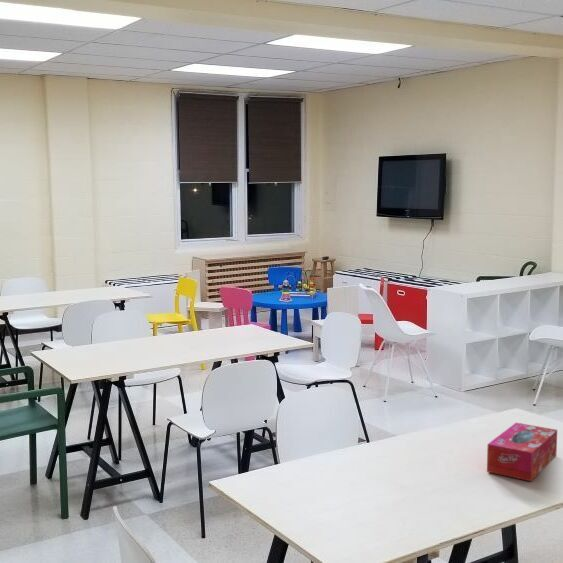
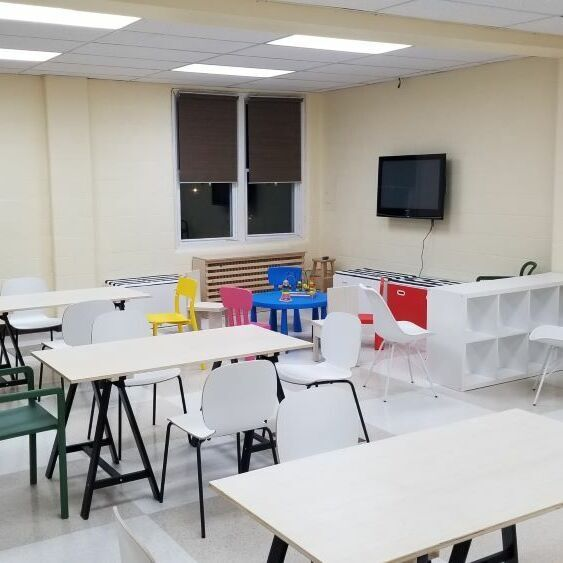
- tissue box [486,422,558,482]
